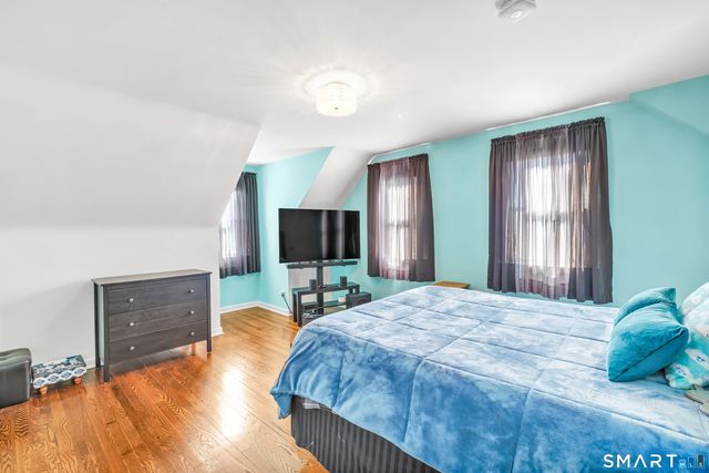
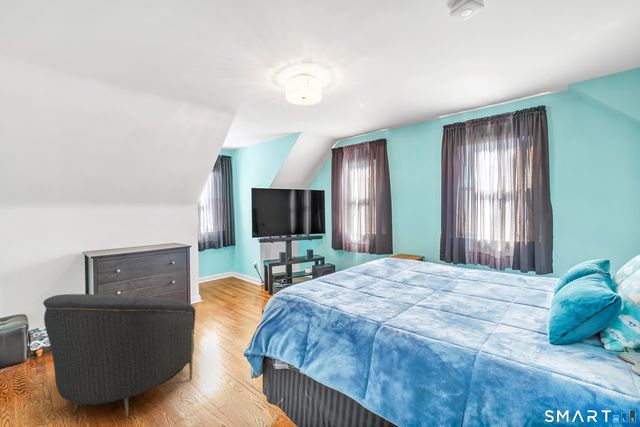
+ armchair [42,293,196,418]
